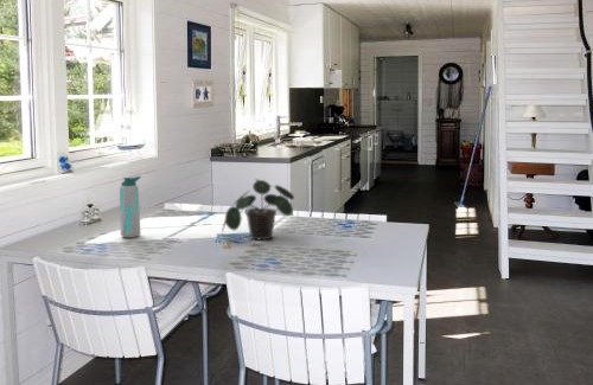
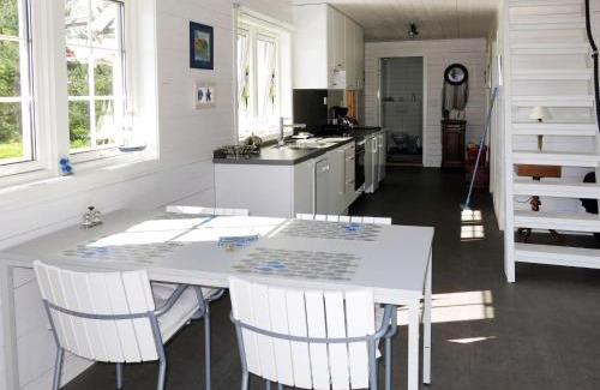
- potted plant [221,178,295,240]
- water bottle [119,174,142,238]
